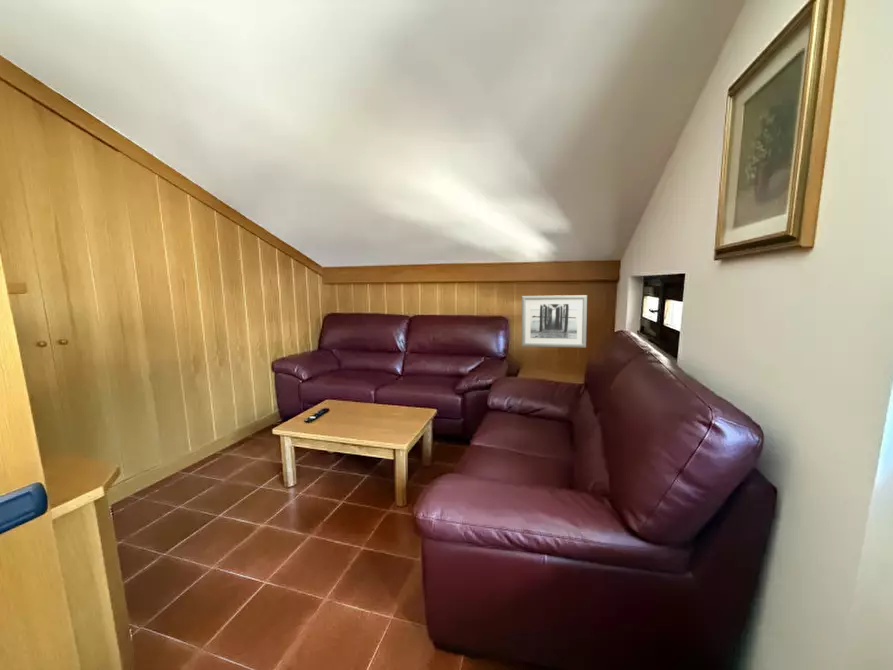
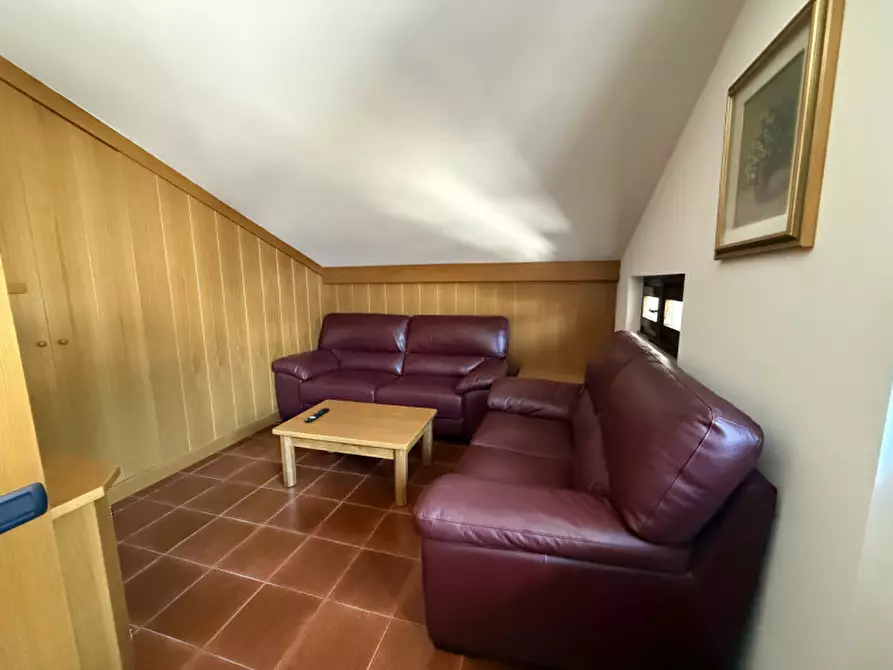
- wall art [521,294,588,349]
